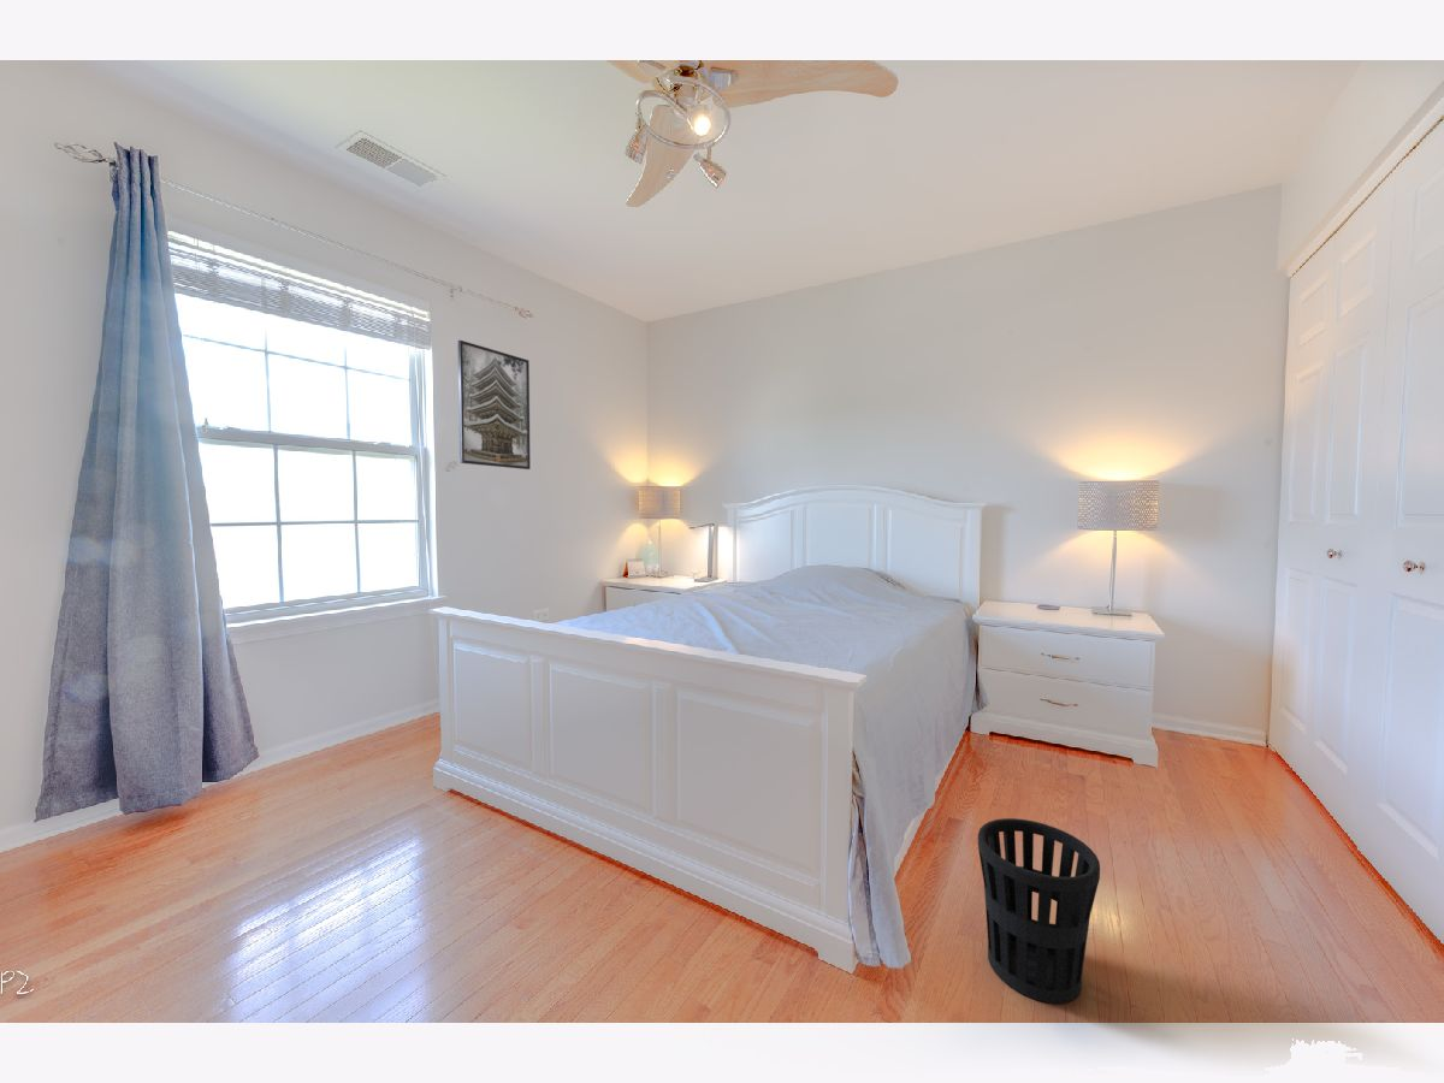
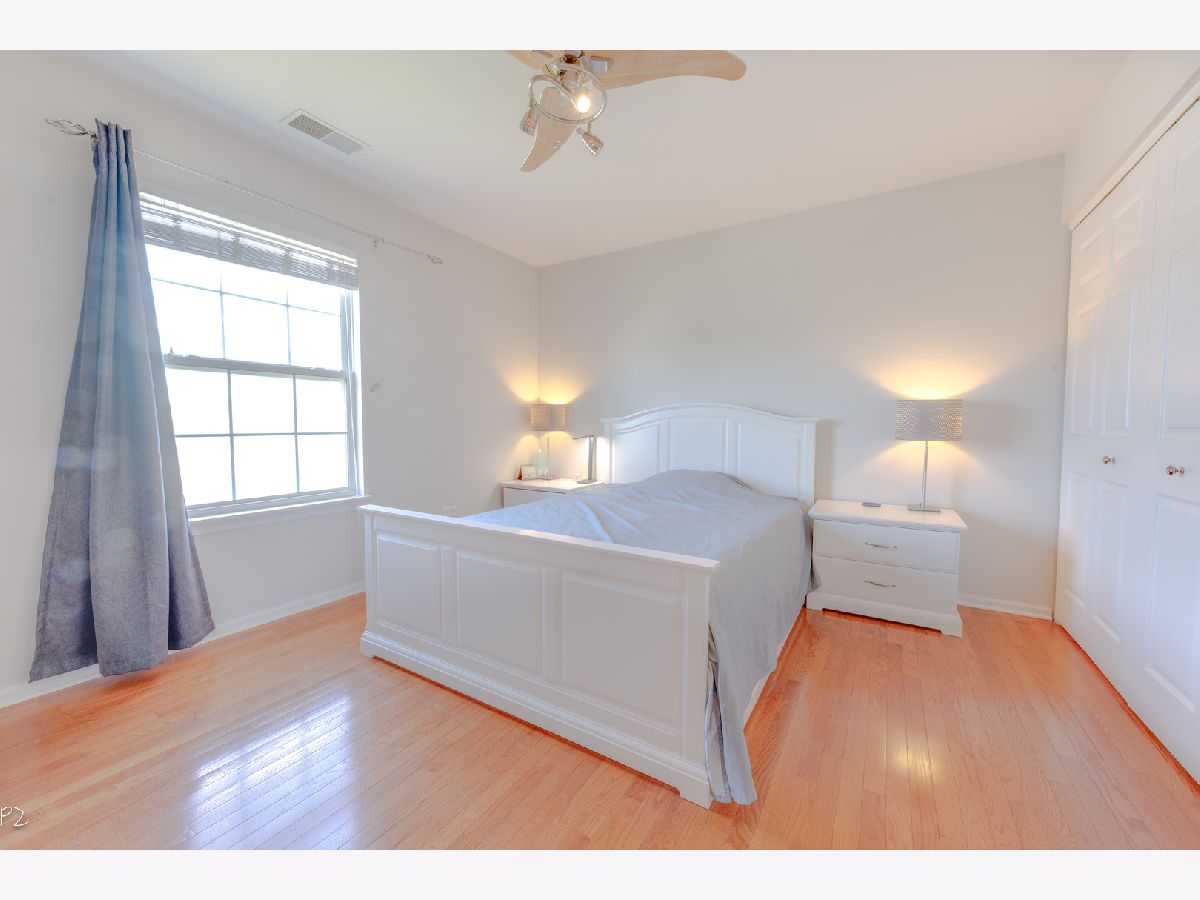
- wastebasket [977,817,1101,1005]
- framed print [457,339,532,471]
